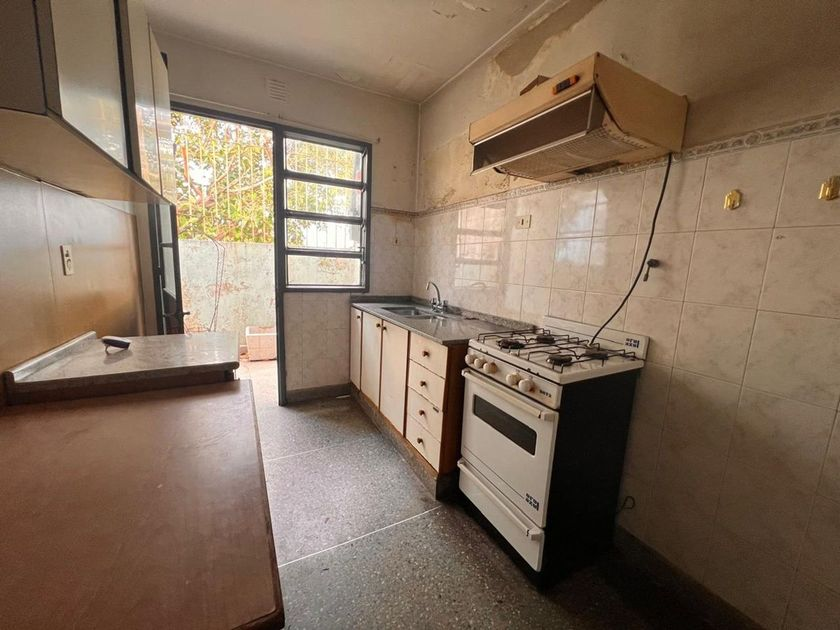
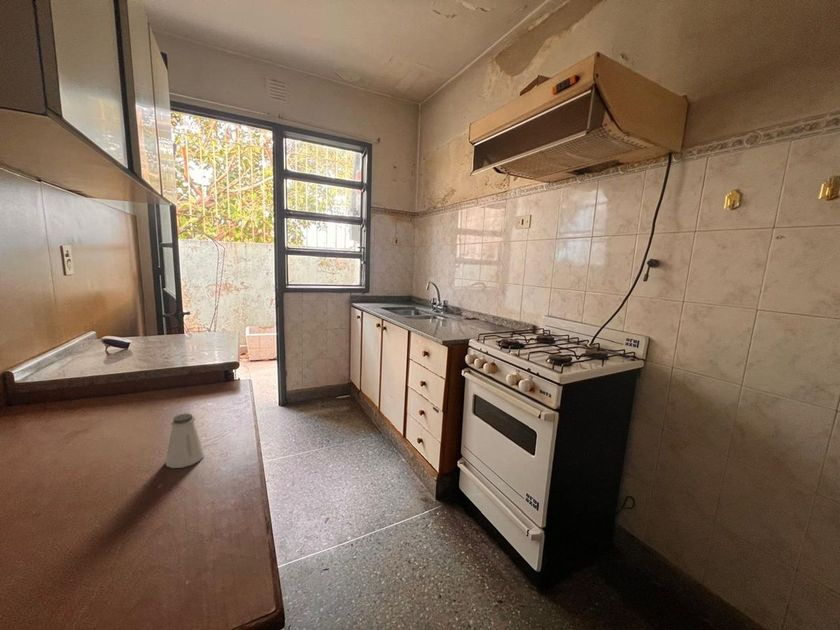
+ saltshaker [165,413,206,469]
